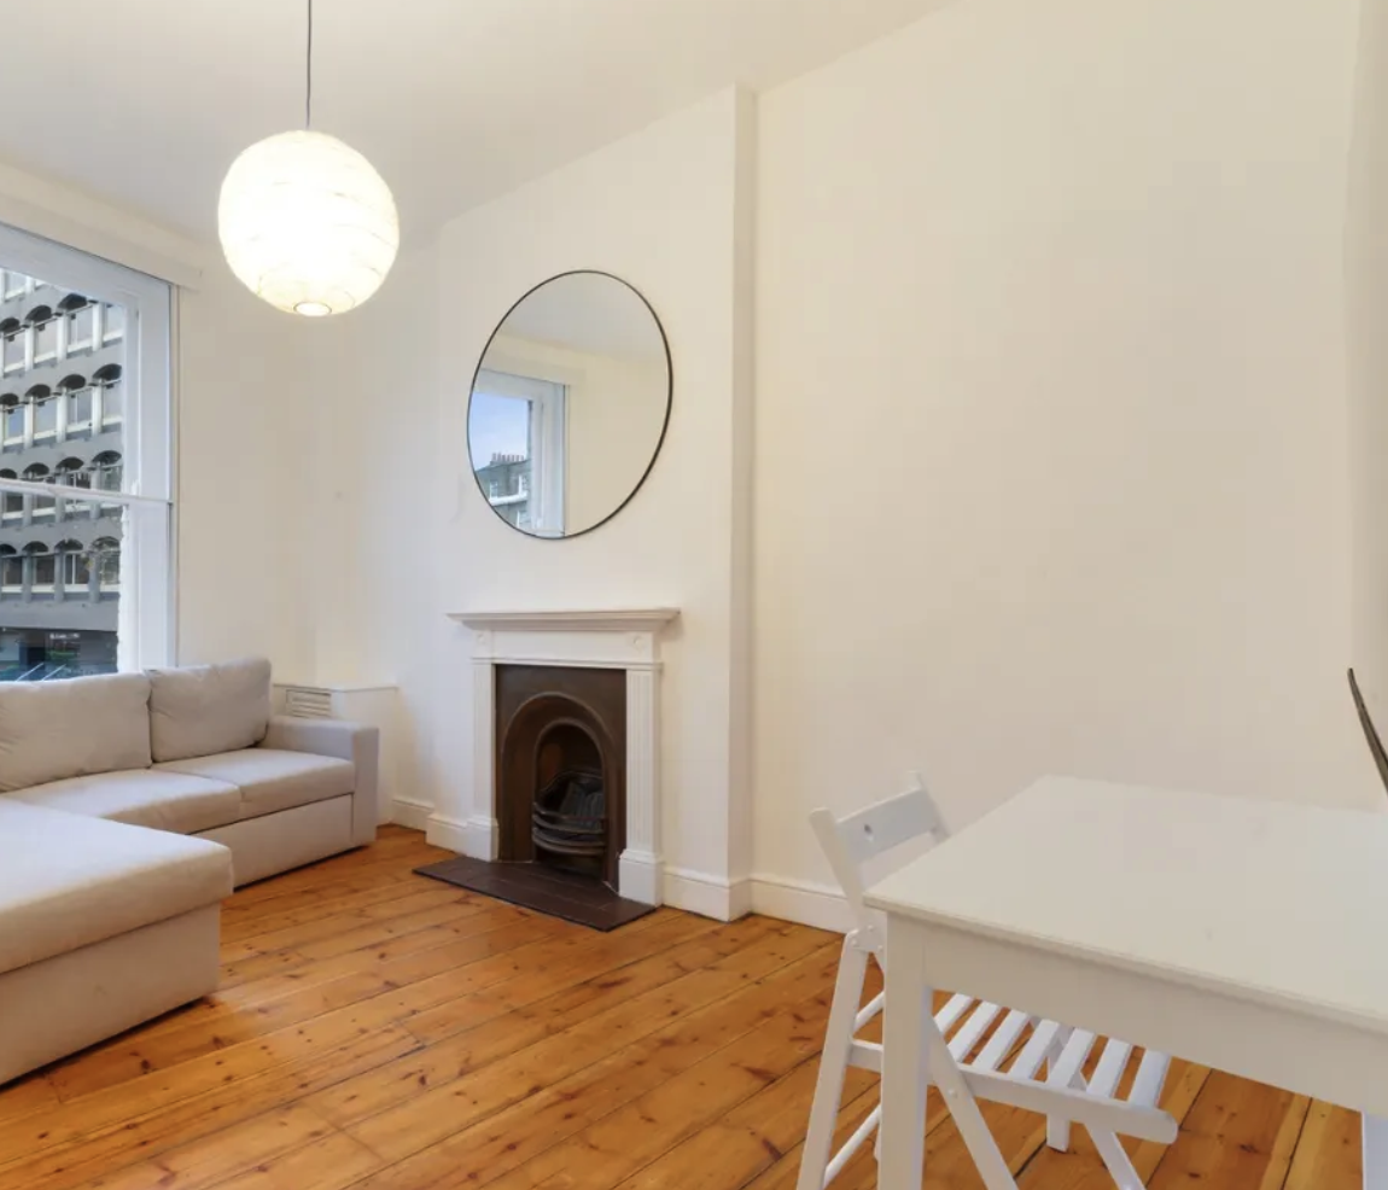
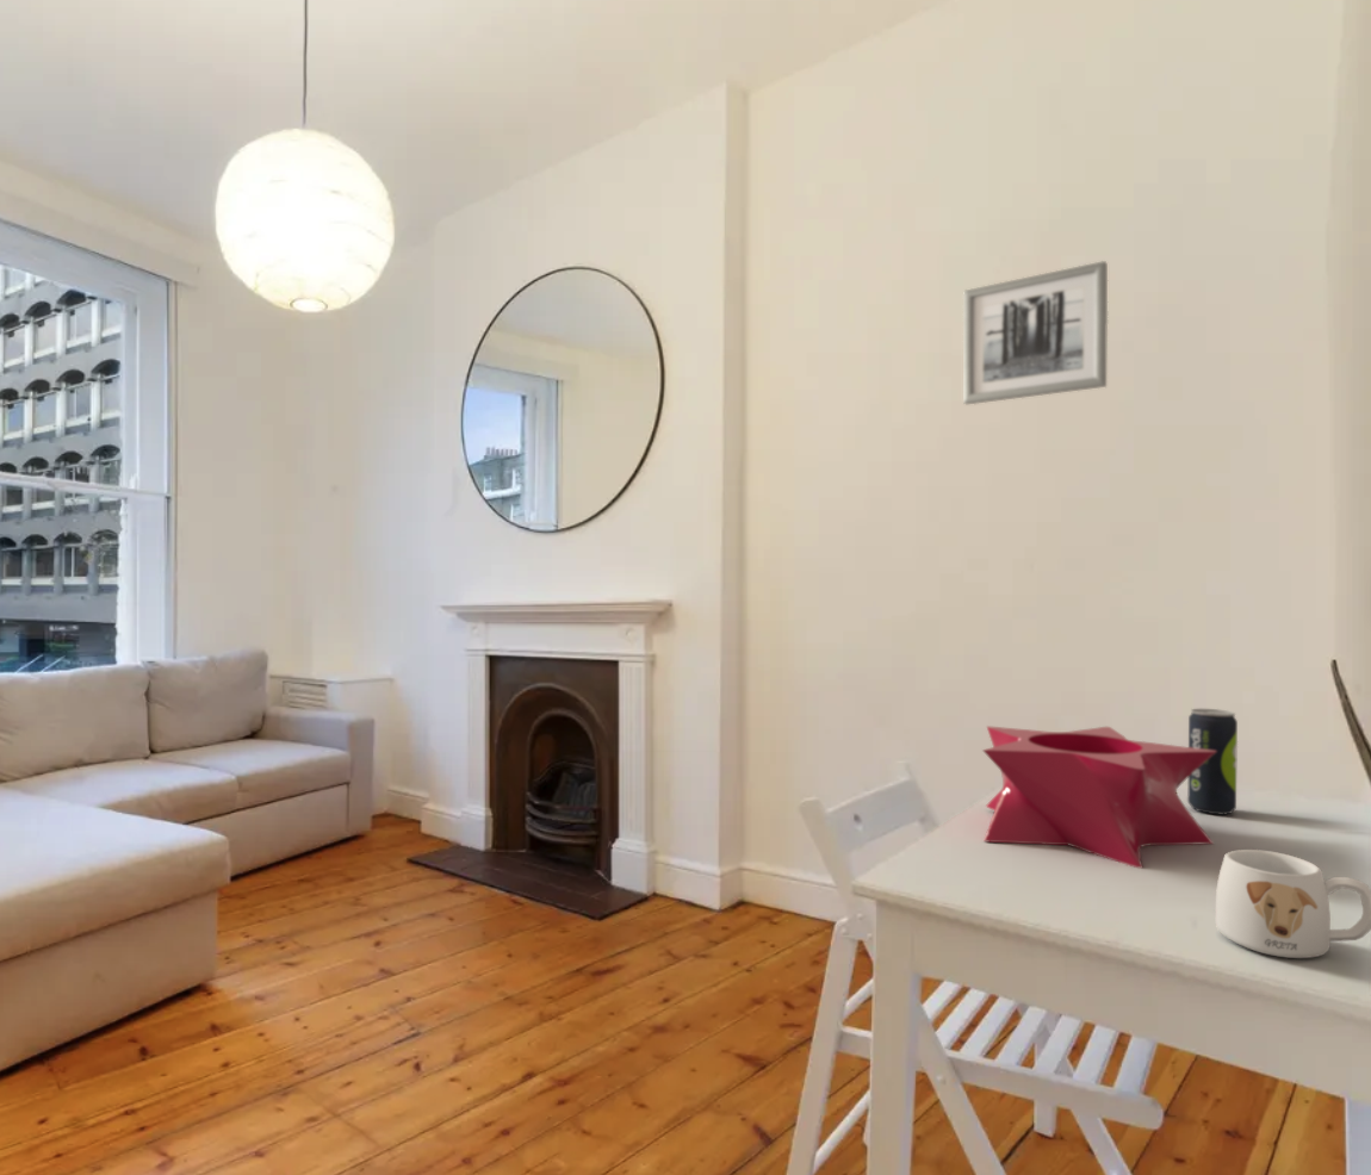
+ wall art [962,260,1109,405]
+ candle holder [981,725,1217,870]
+ mug [1215,848,1371,959]
+ beverage can [1186,708,1239,816]
